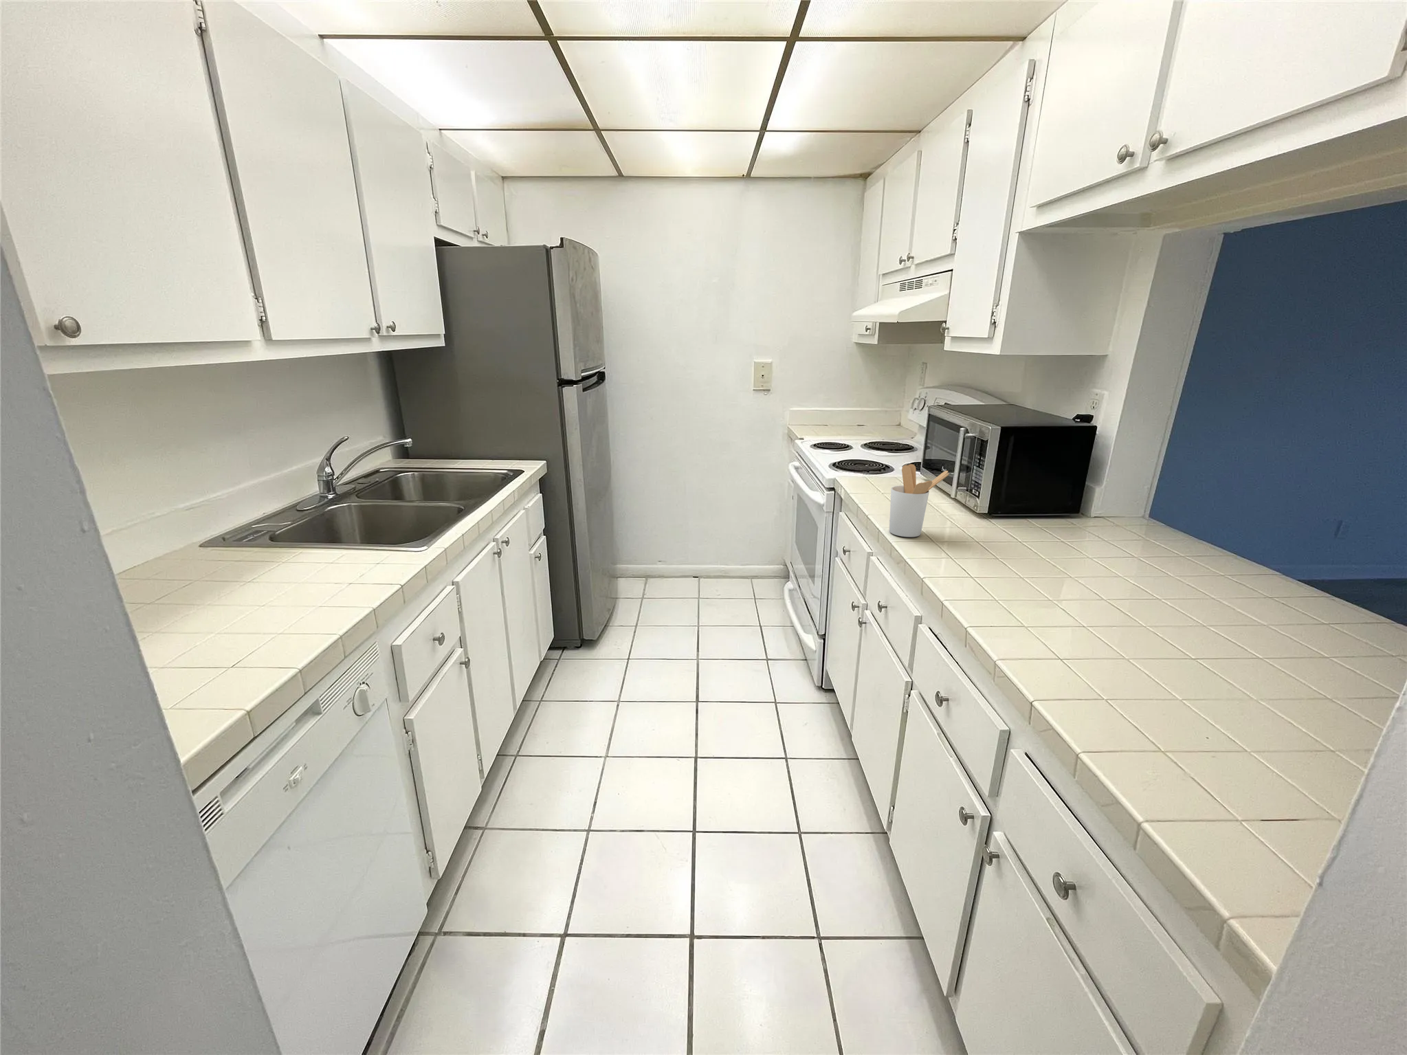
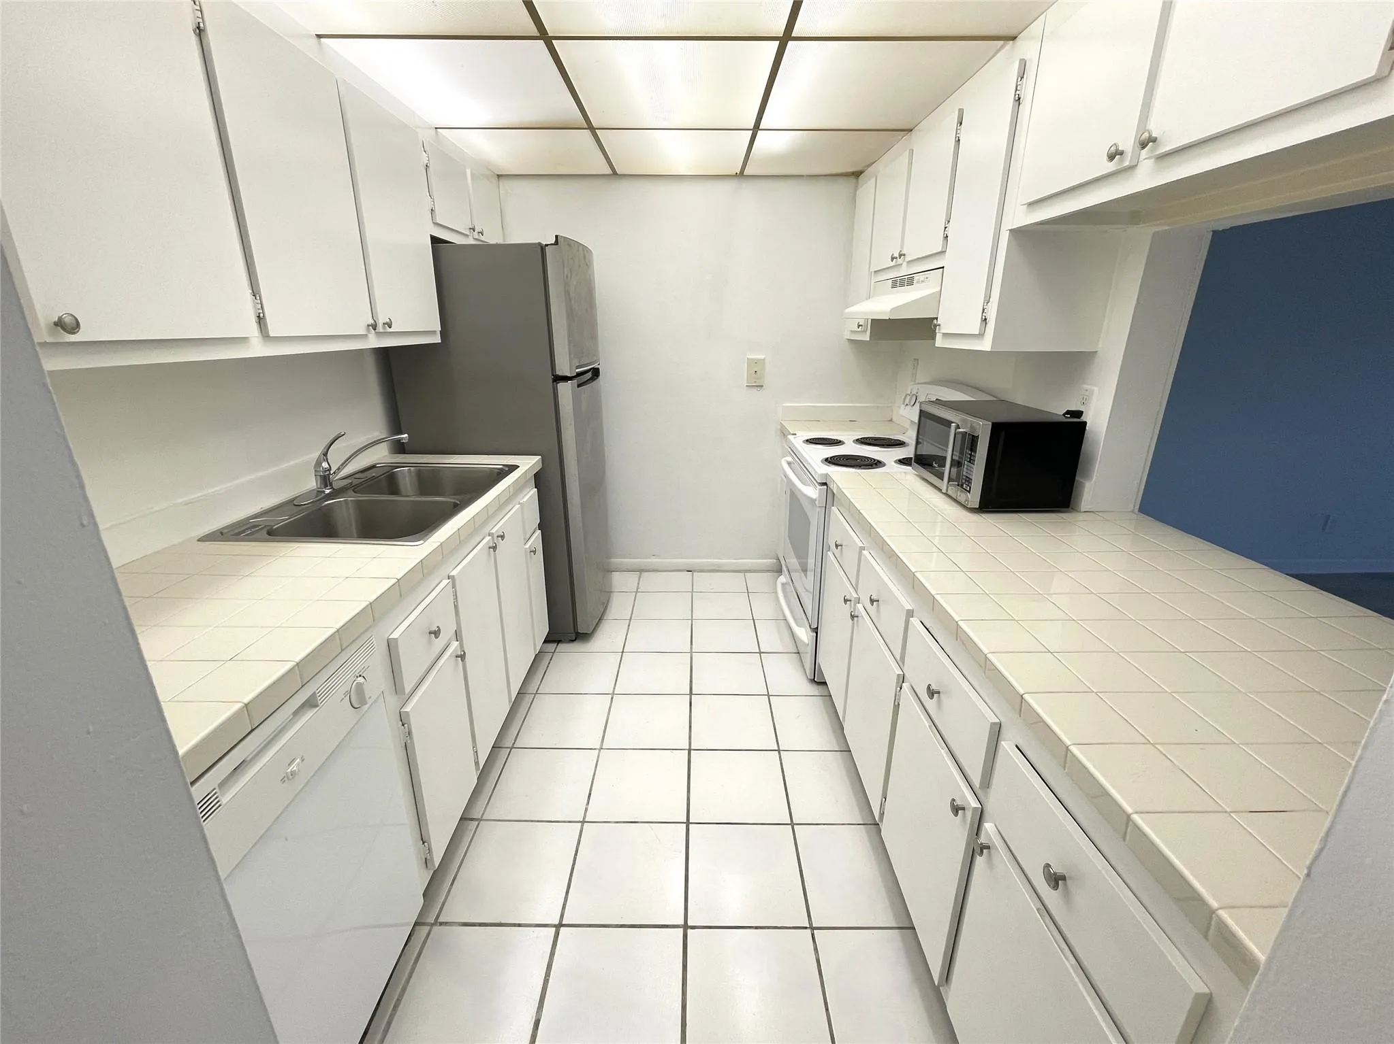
- utensil holder [889,463,949,537]
